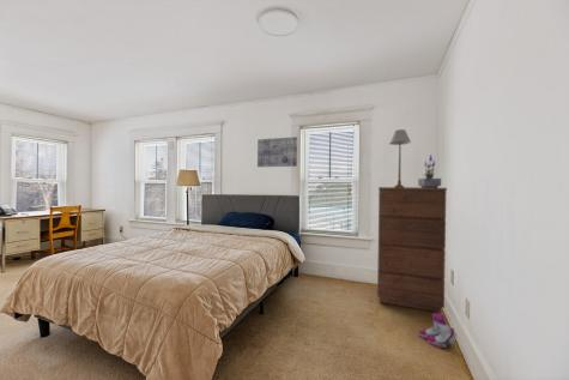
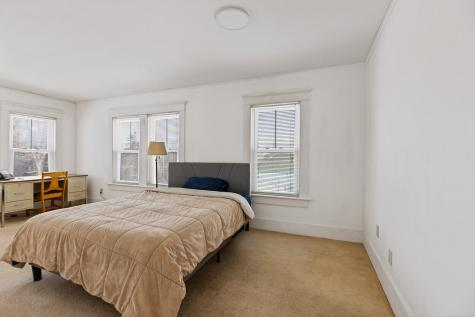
- boots [417,312,458,349]
- potted plant [417,156,442,188]
- wall art [256,135,298,168]
- table lamp [388,128,412,187]
- dresser [376,186,448,313]
